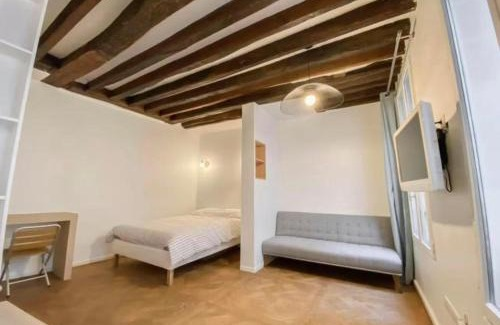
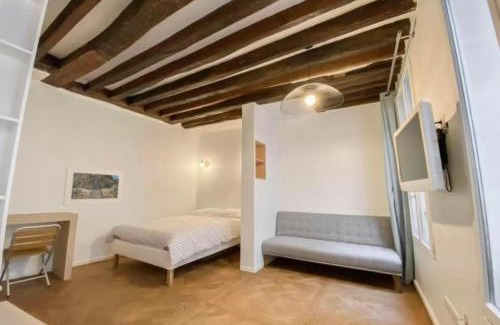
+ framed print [62,165,125,206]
